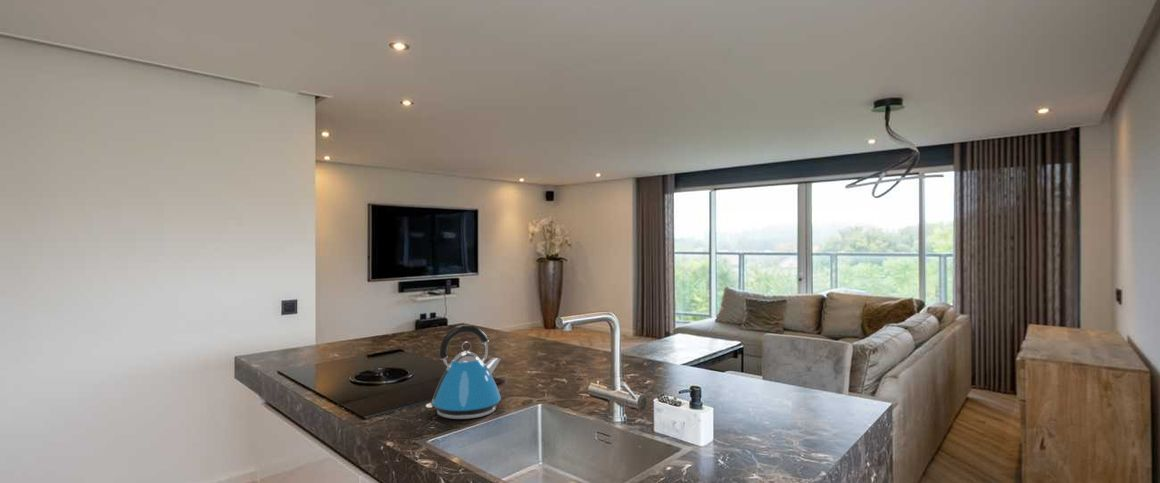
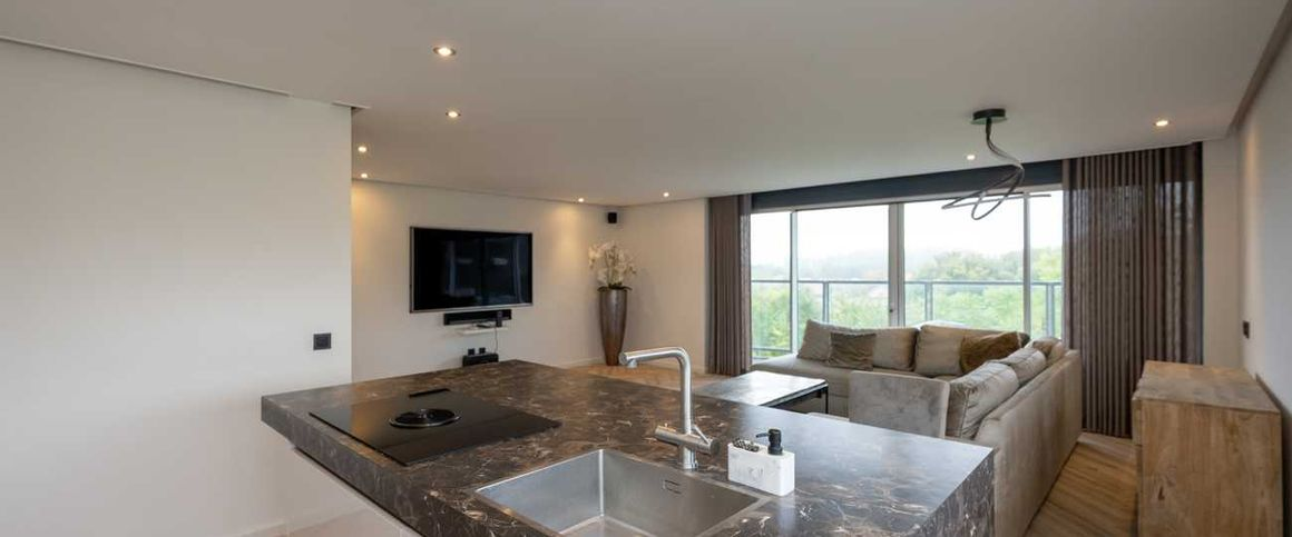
- kettle [425,324,502,420]
